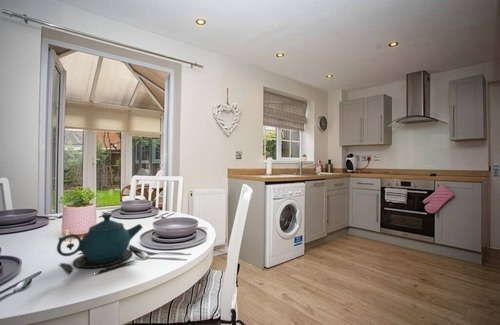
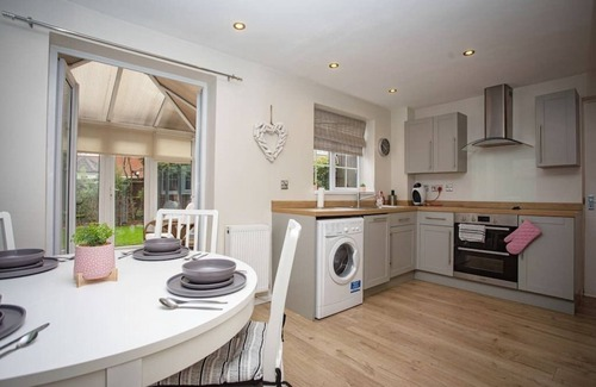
- teapot [56,212,146,274]
